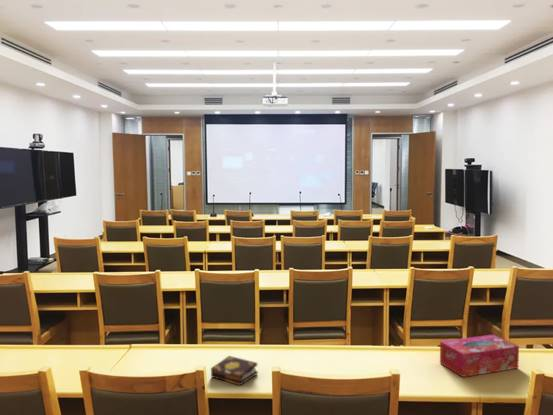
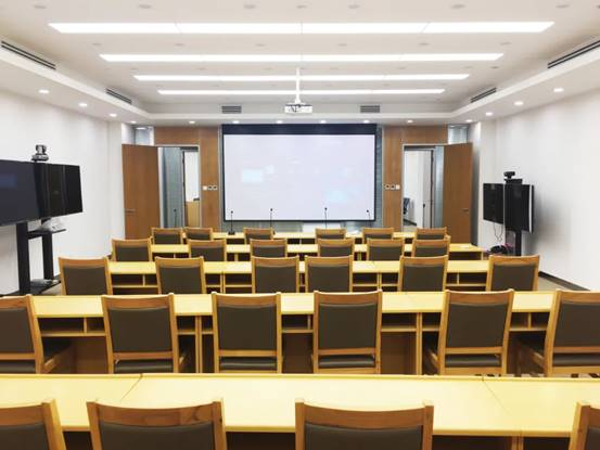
- tissue box [439,334,520,378]
- book [210,355,259,386]
